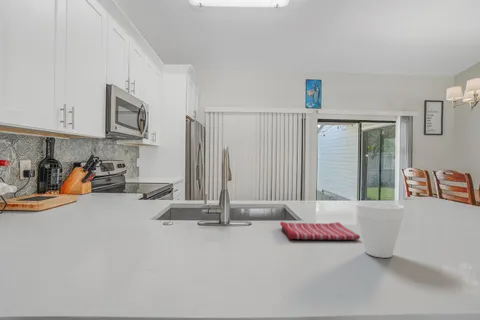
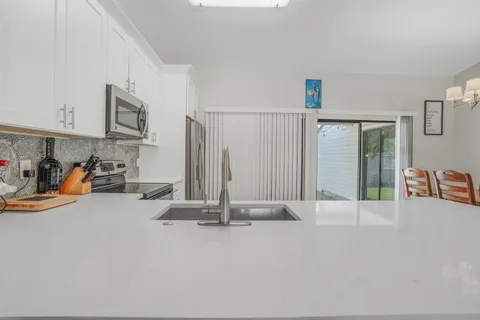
- dish towel [279,221,361,241]
- cup [355,201,405,259]
